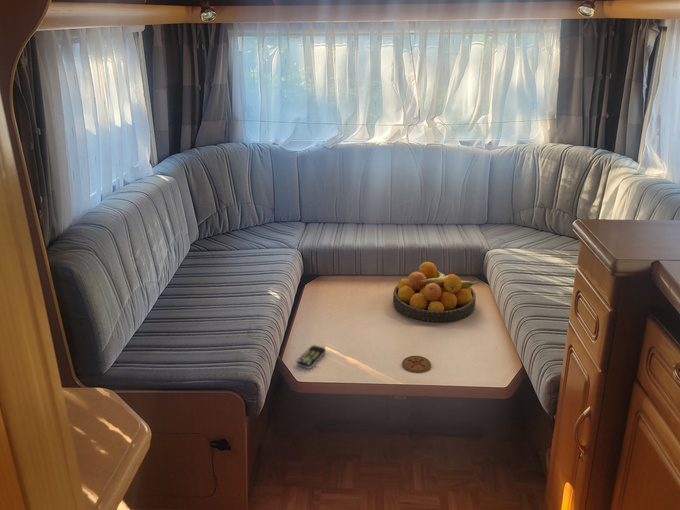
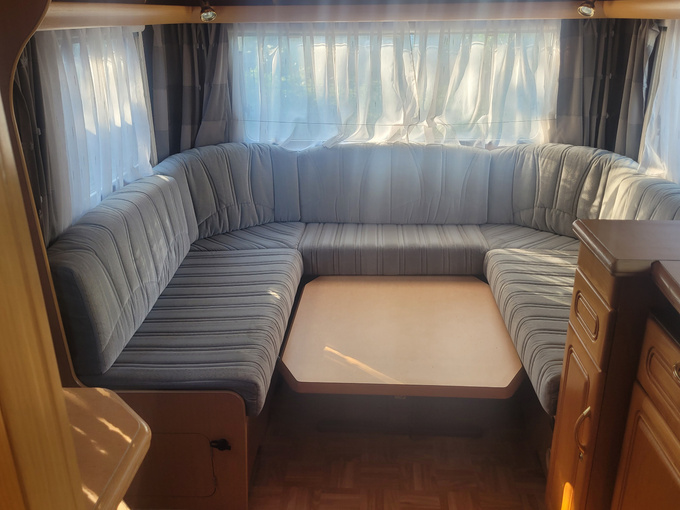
- remote control [295,344,327,370]
- coaster [401,355,432,374]
- fruit bowl [392,261,479,324]
